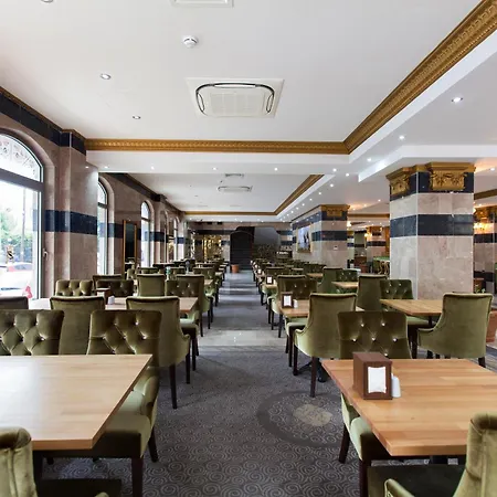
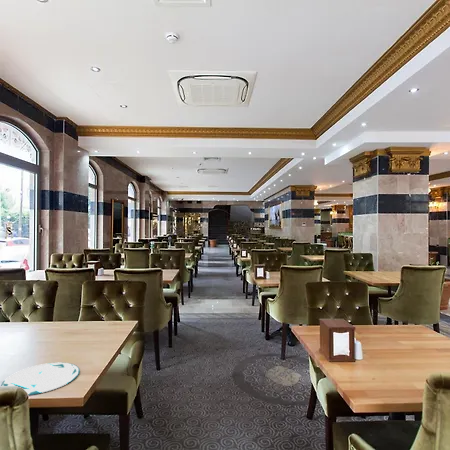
+ plate [0,362,81,396]
